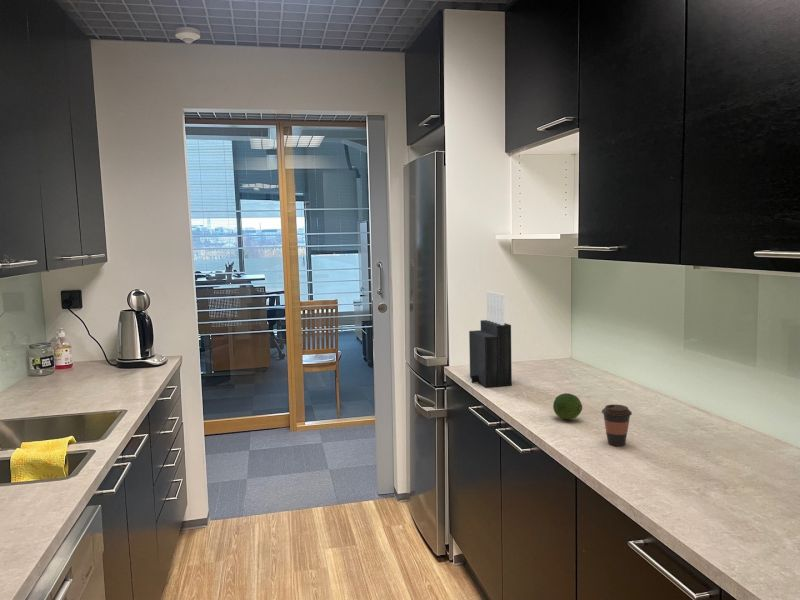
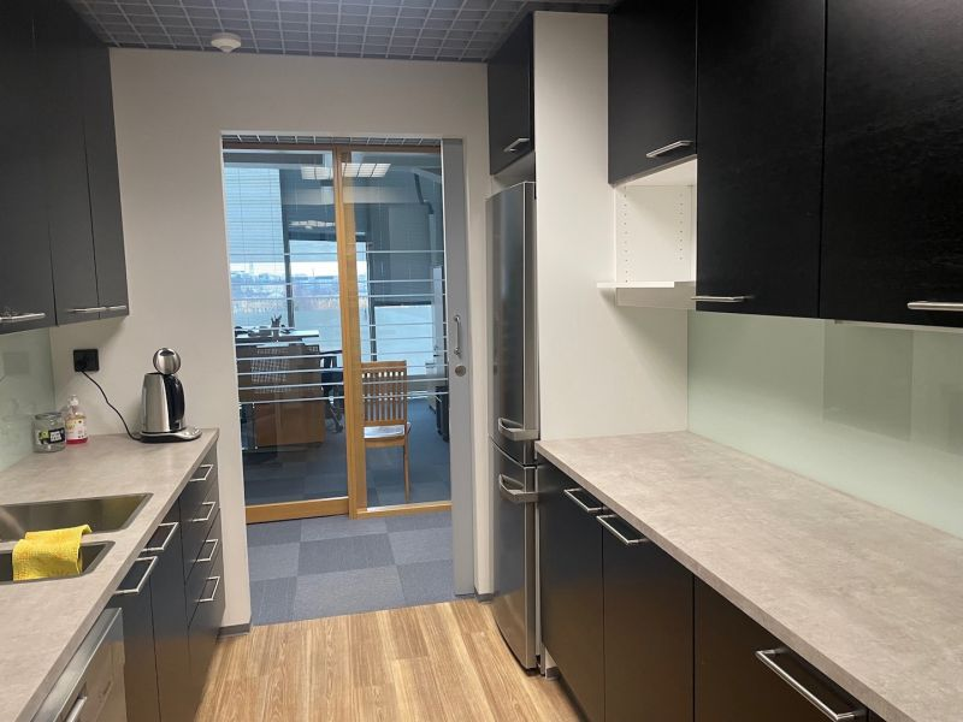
- fruit [552,392,583,421]
- coffee cup [601,404,633,447]
- knife block [468,290,513,389]
